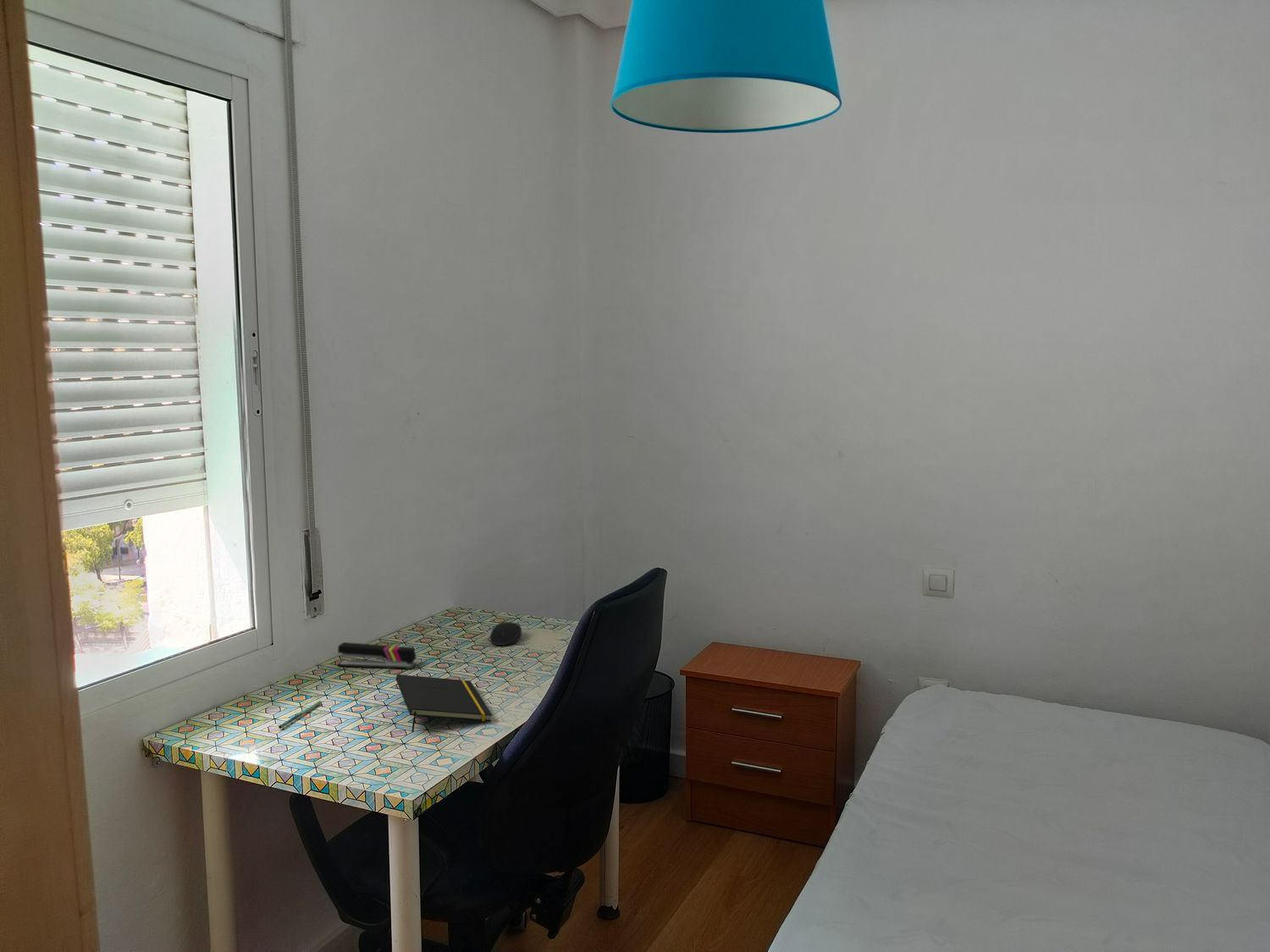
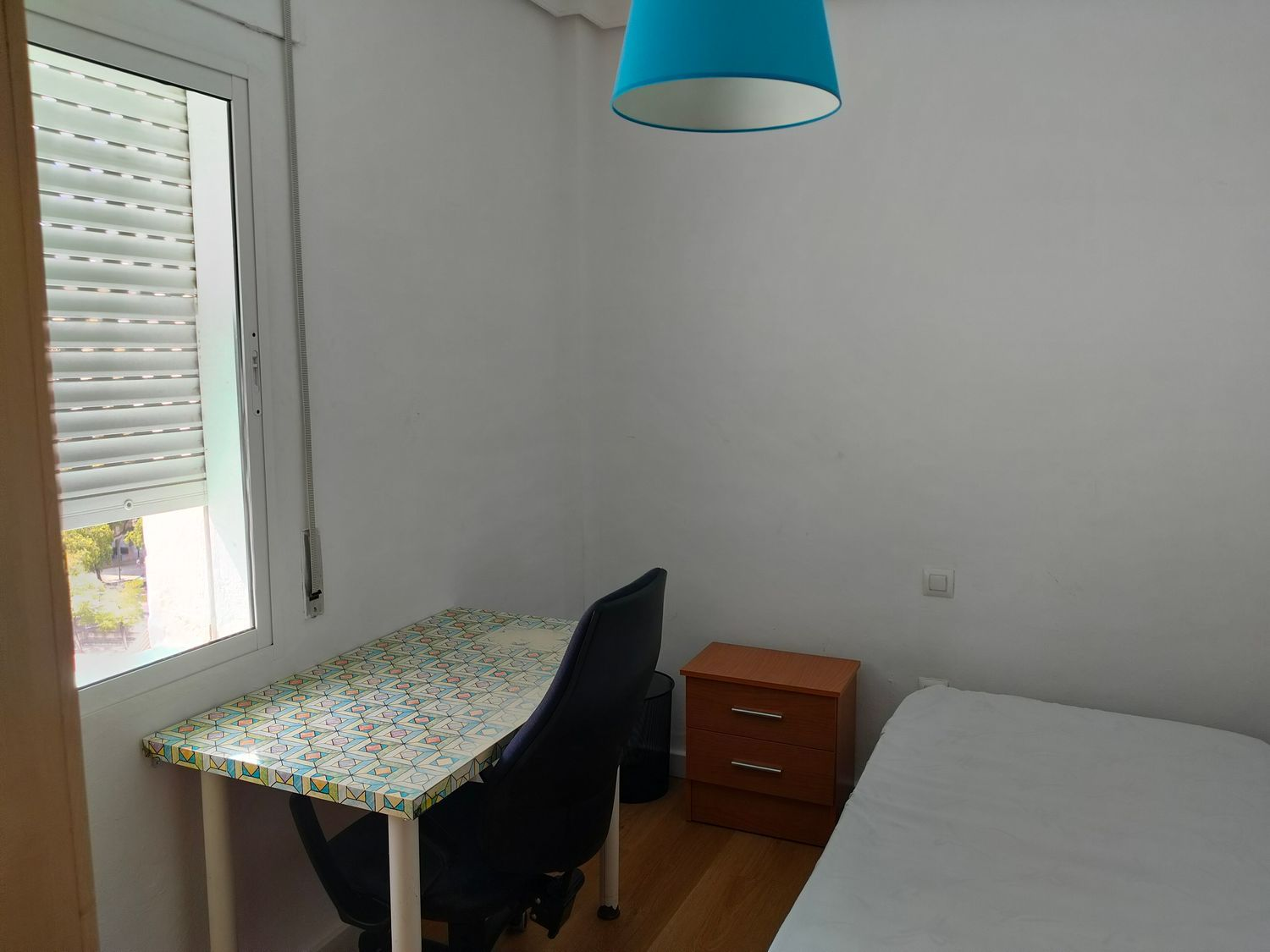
- notepad [395,674,493,733]
- pen [278,700,323,729]
- computer mouse [489,621,522,647]
- stapler [337,641,417,669]
